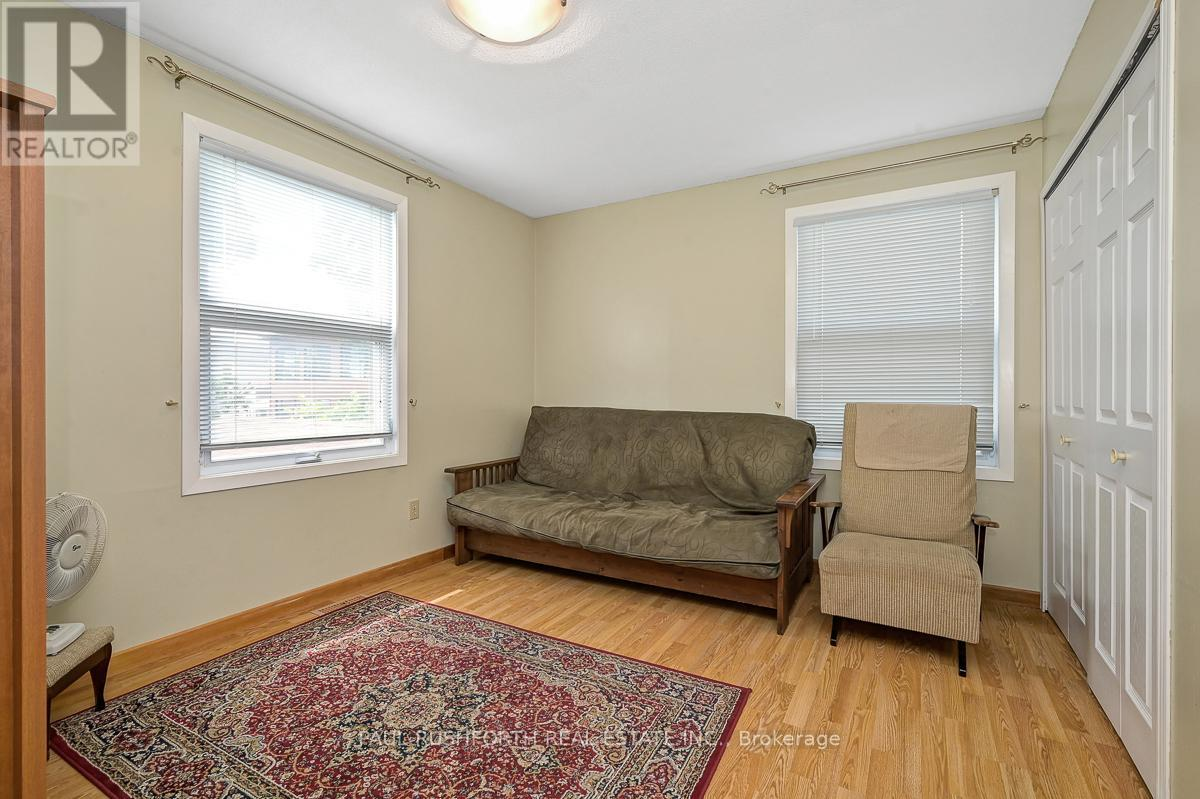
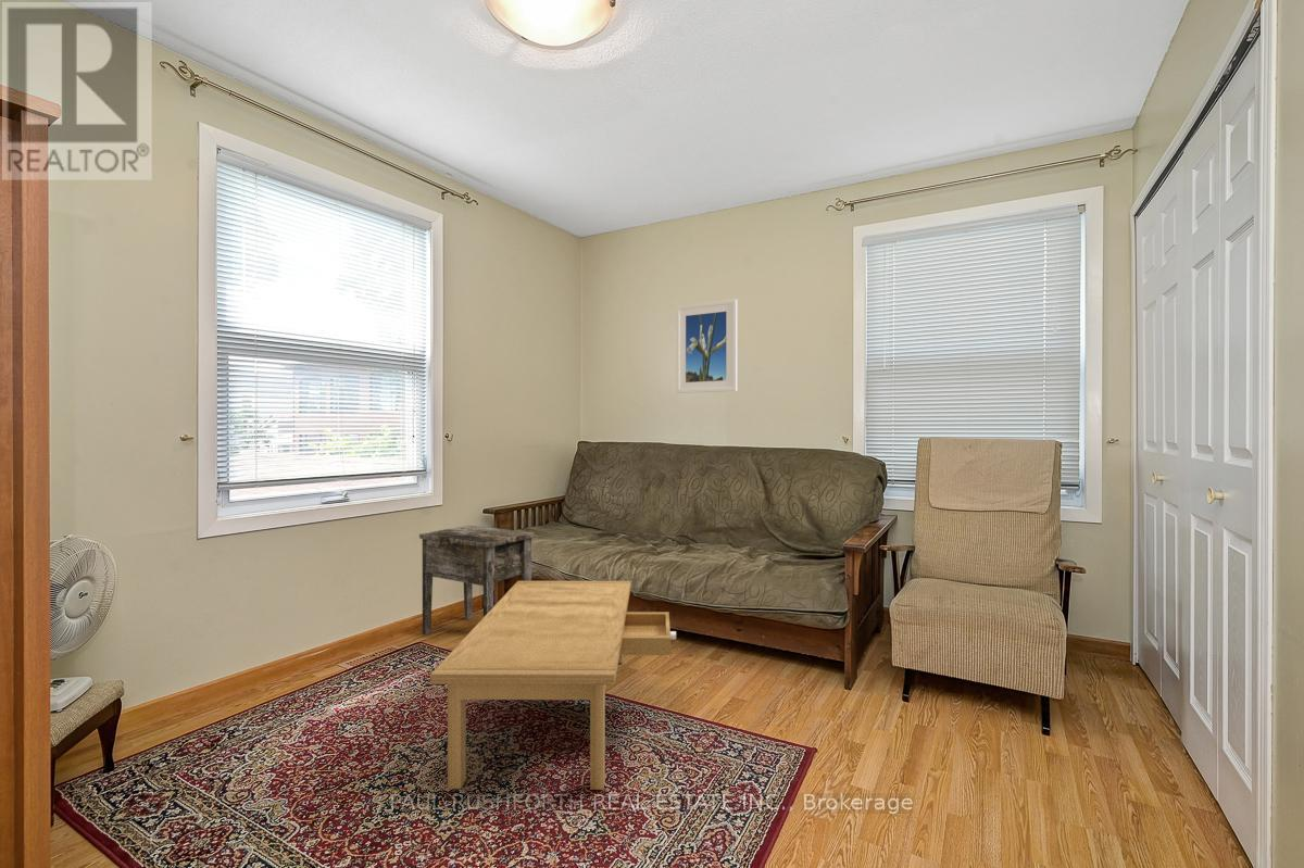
+ coffee table [430,580,677,791]
+ side table [418,525,536,636]
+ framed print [675,298,739,394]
